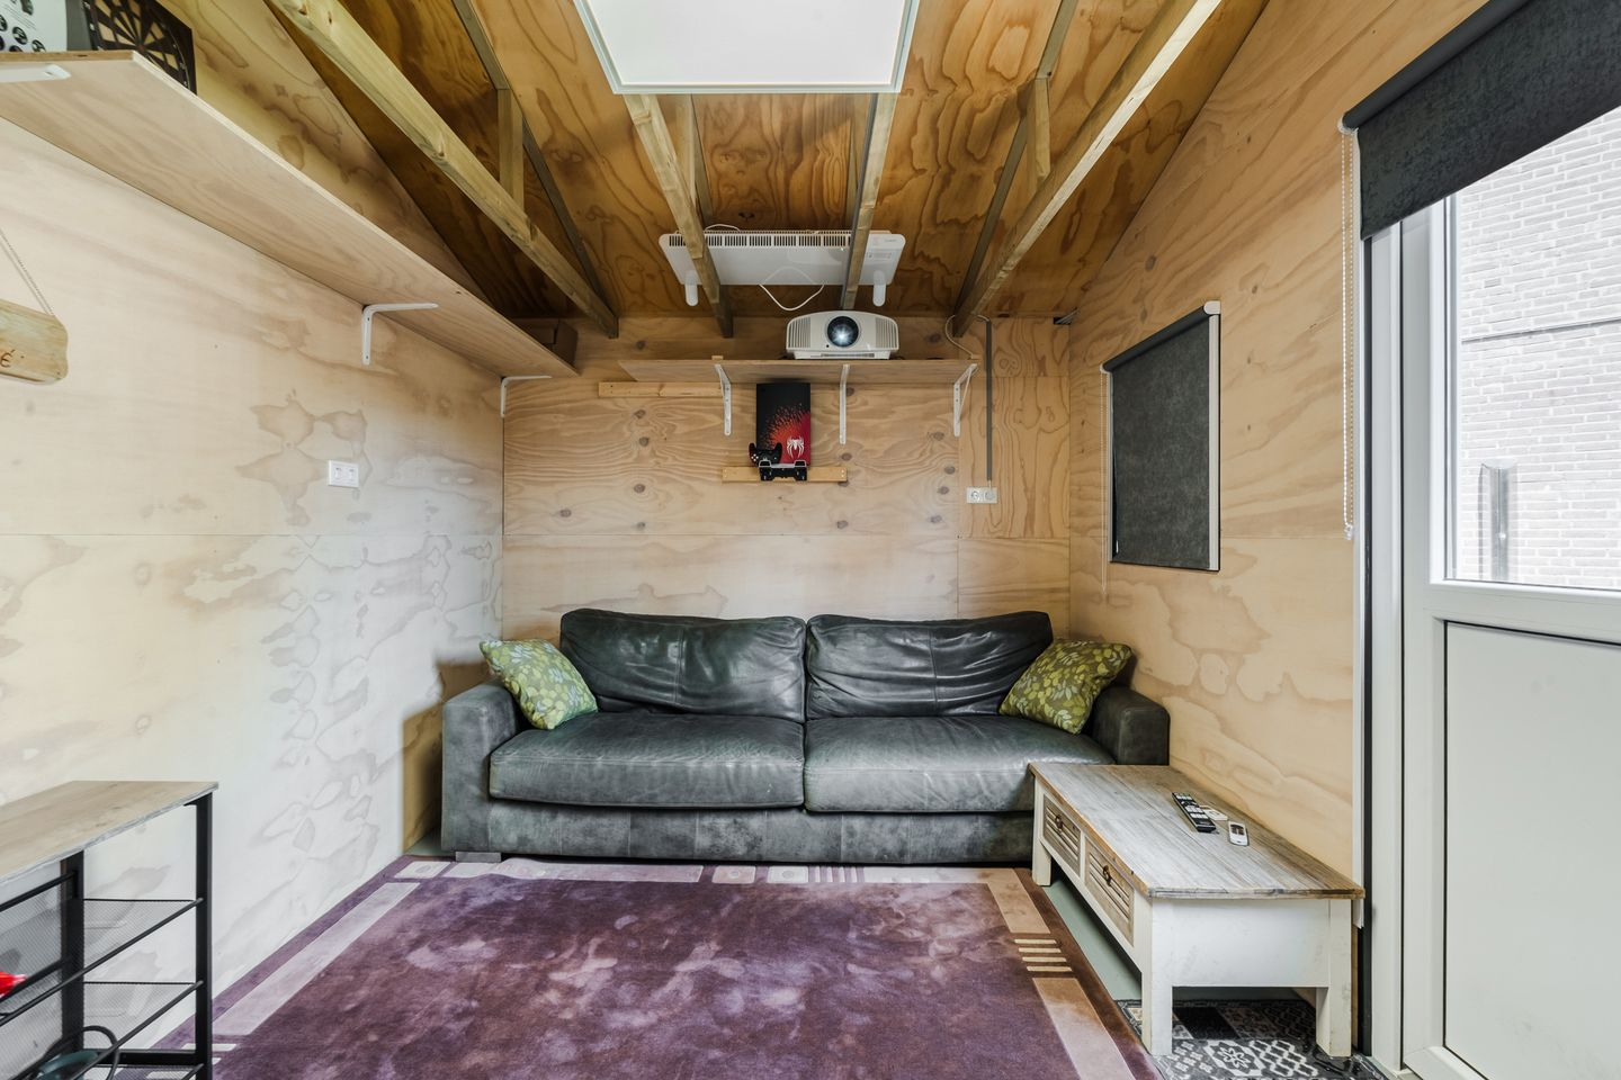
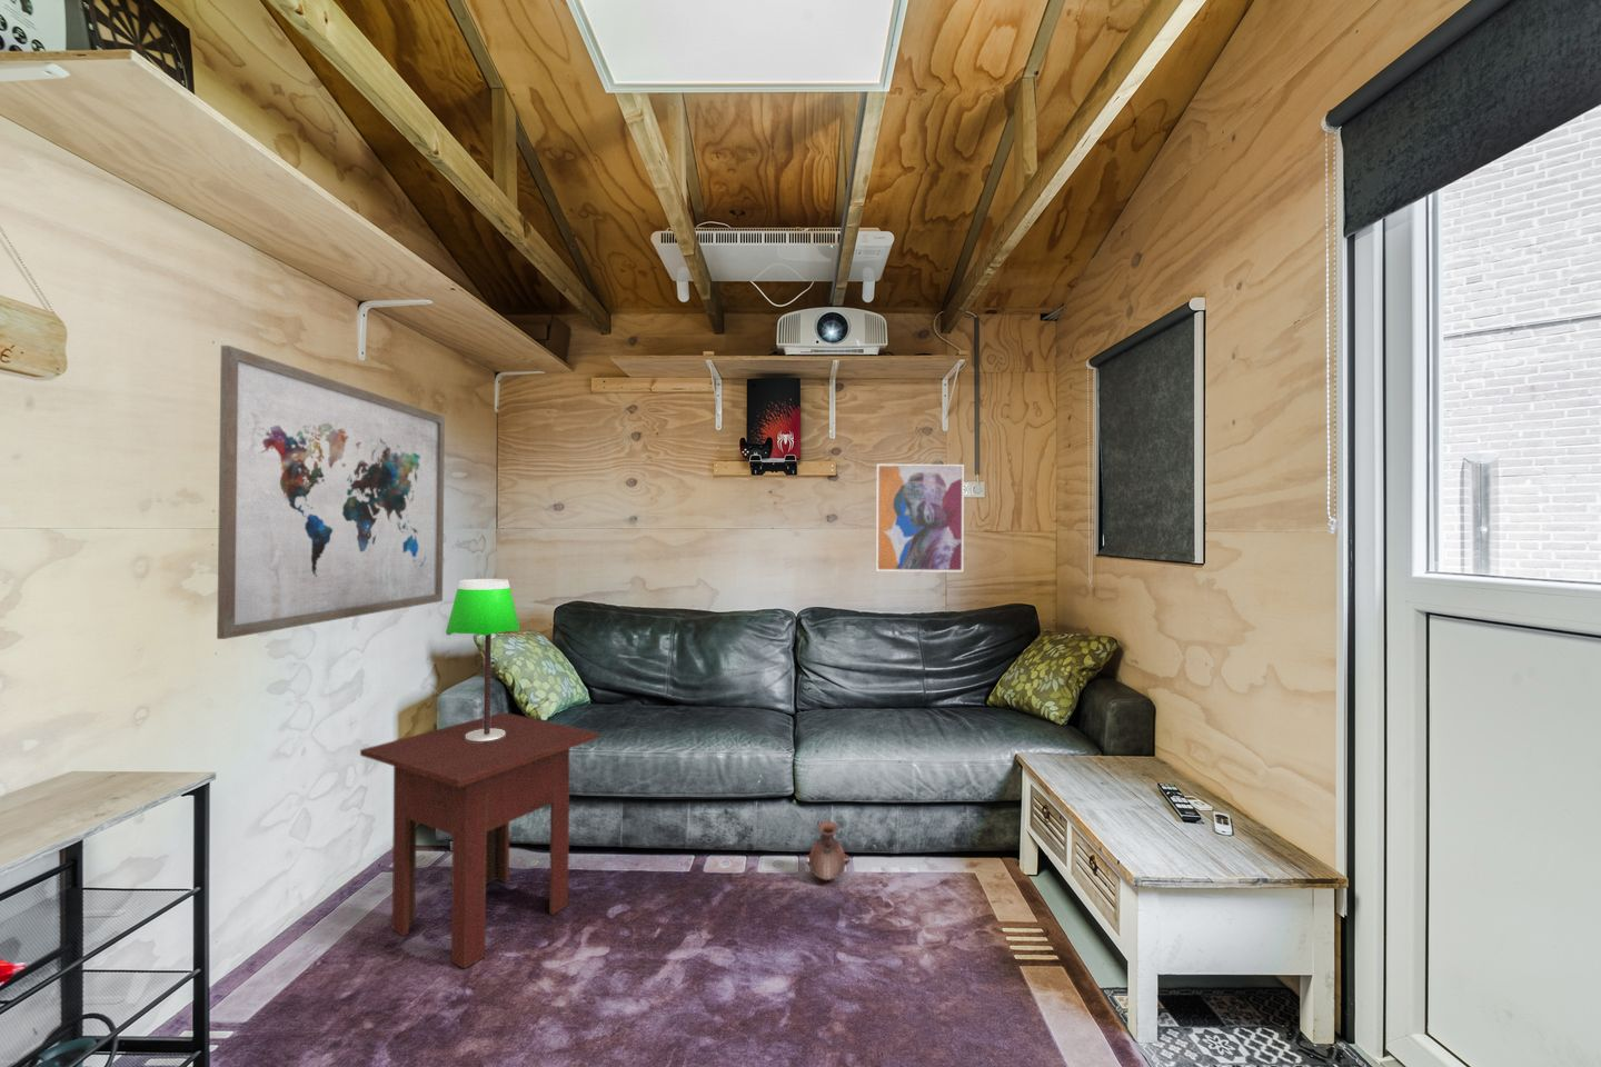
+ vase [804,820,851,881]
+ table lamp [444,578,522,742]
+ wall art [216,344,446,641]
+ wall art [876,463,965,574]
+ side table [359,711,600,969]
